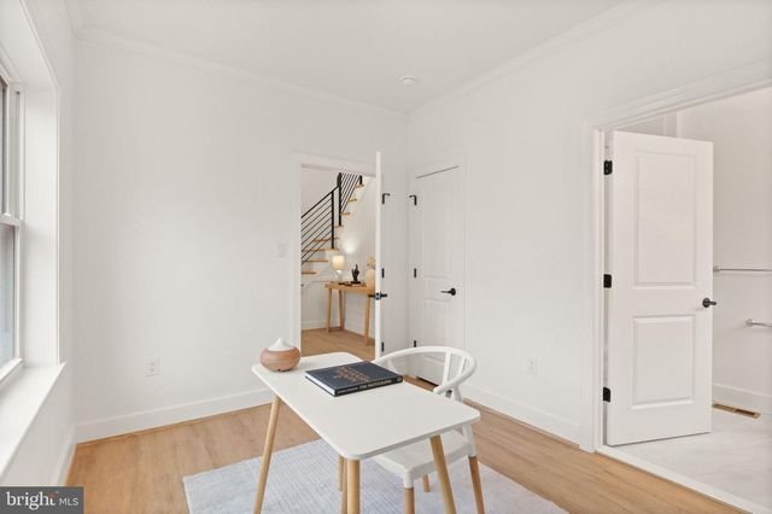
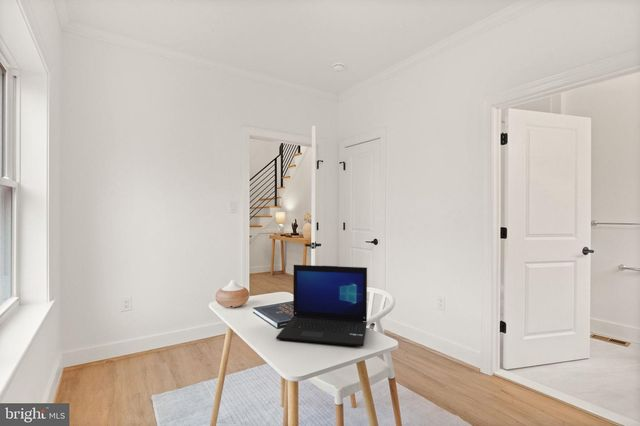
+ laptop [275,264,368,347]
